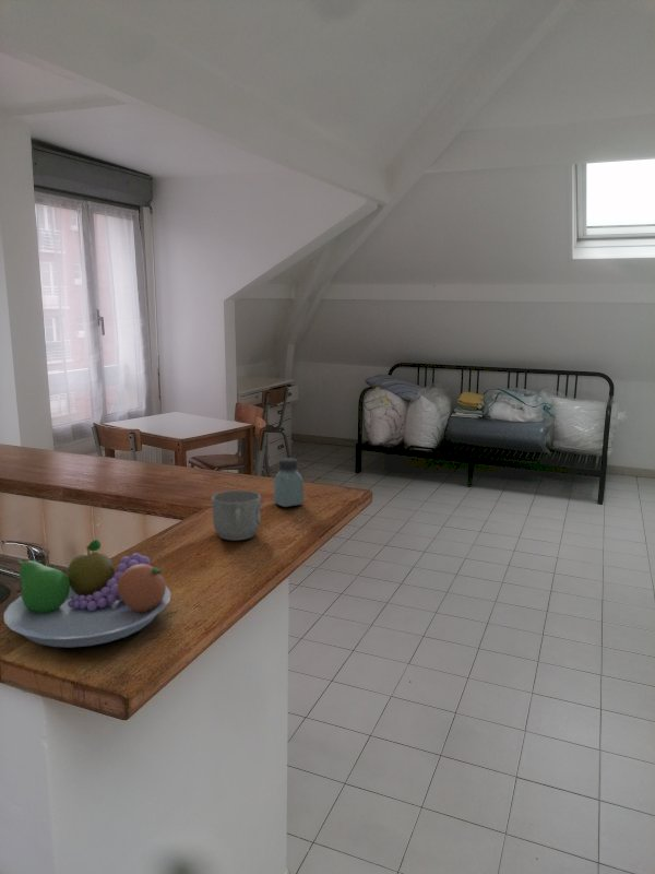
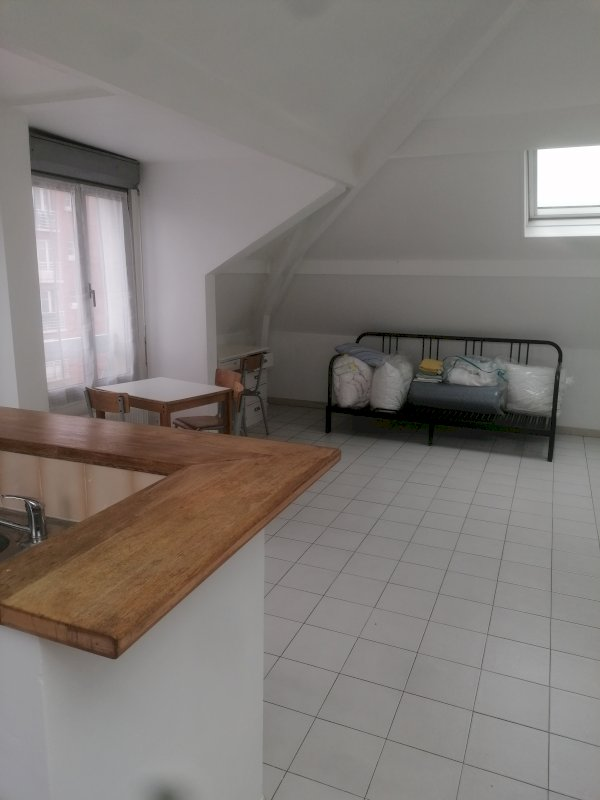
- mug [211,489,262,542]
- saltshaker [273,457,305,508]
- fruit bowl [3,539,171,649]
